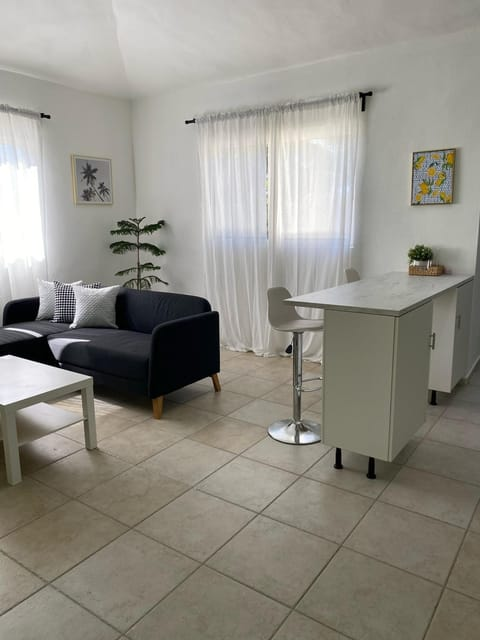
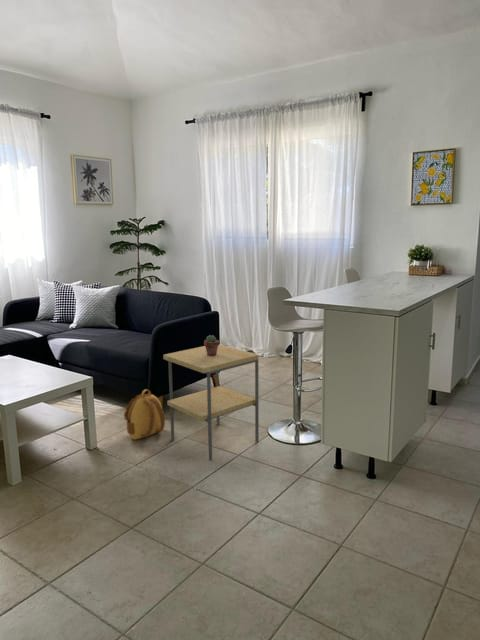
+ backpack [123,388,166,441]
+ potted succulent [203,334,221,356]
+ side table [162,343,260,462]
